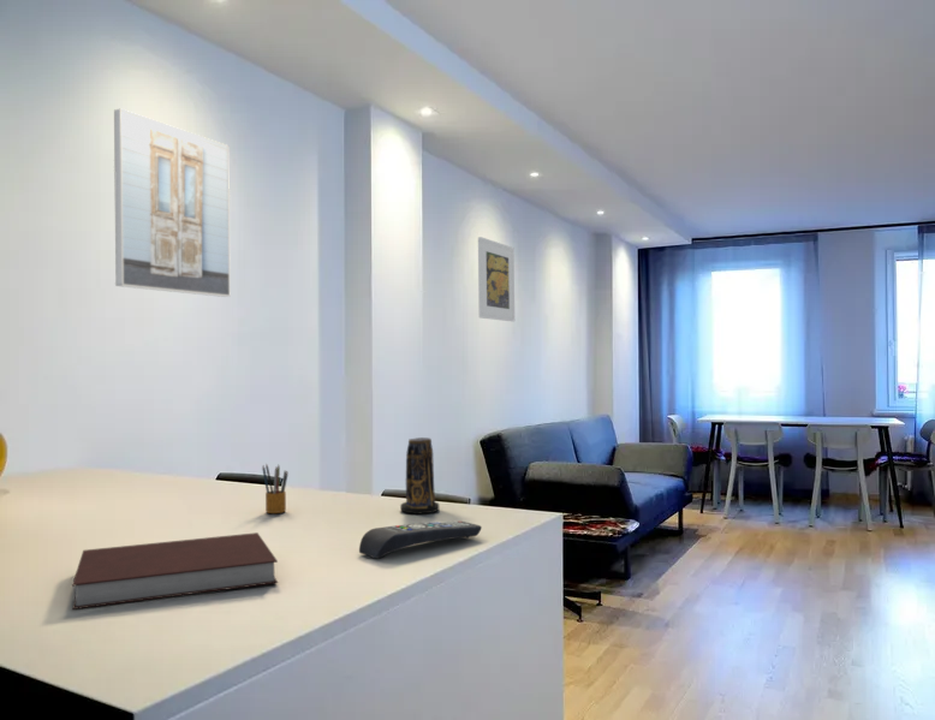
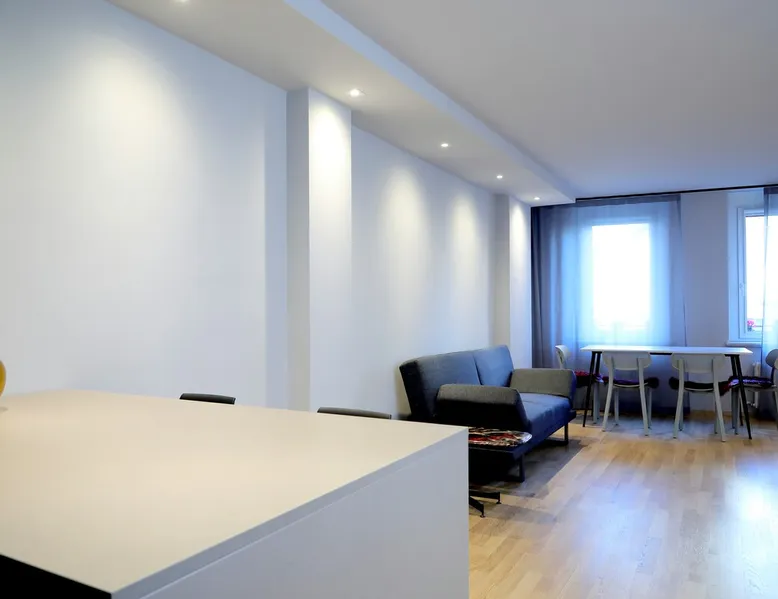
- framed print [113,107,231,298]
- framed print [477,236,516,322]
- candle [399,436,440,514]
- notebook [71,531,279,611]
- remote control [358,520,483,559]
- pencil box [261,463,290,514]
